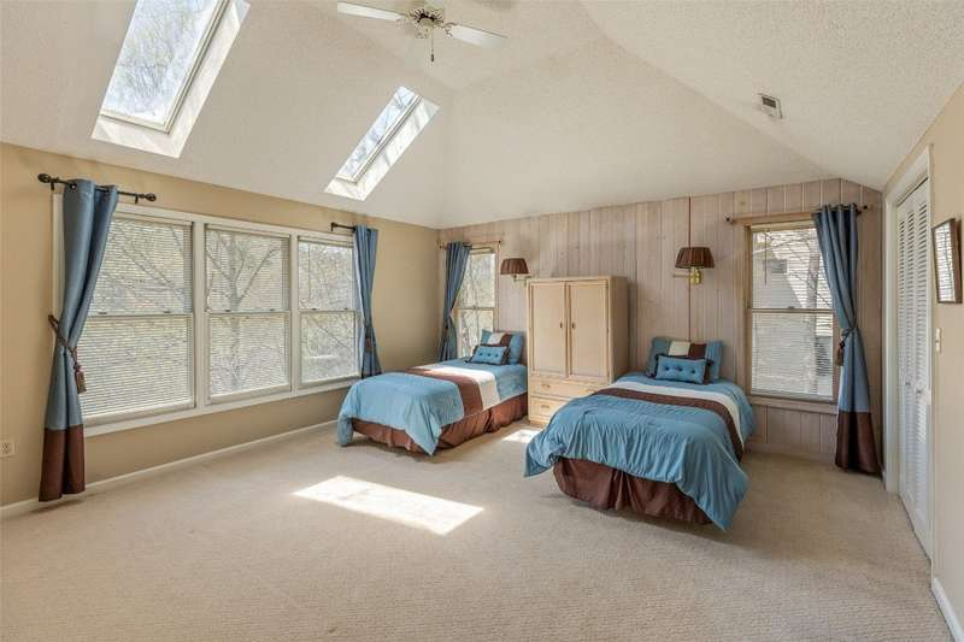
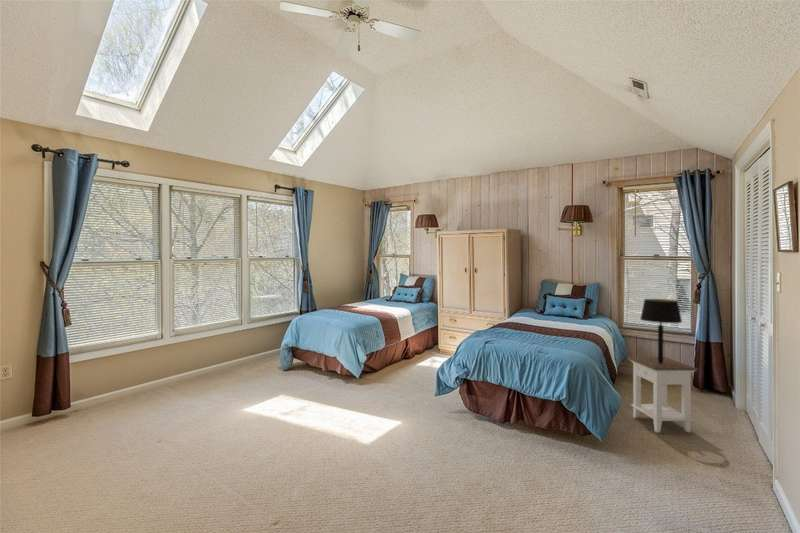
+ nightstand [626,356,699,434]
+ table lamp [639,298,683,364]
